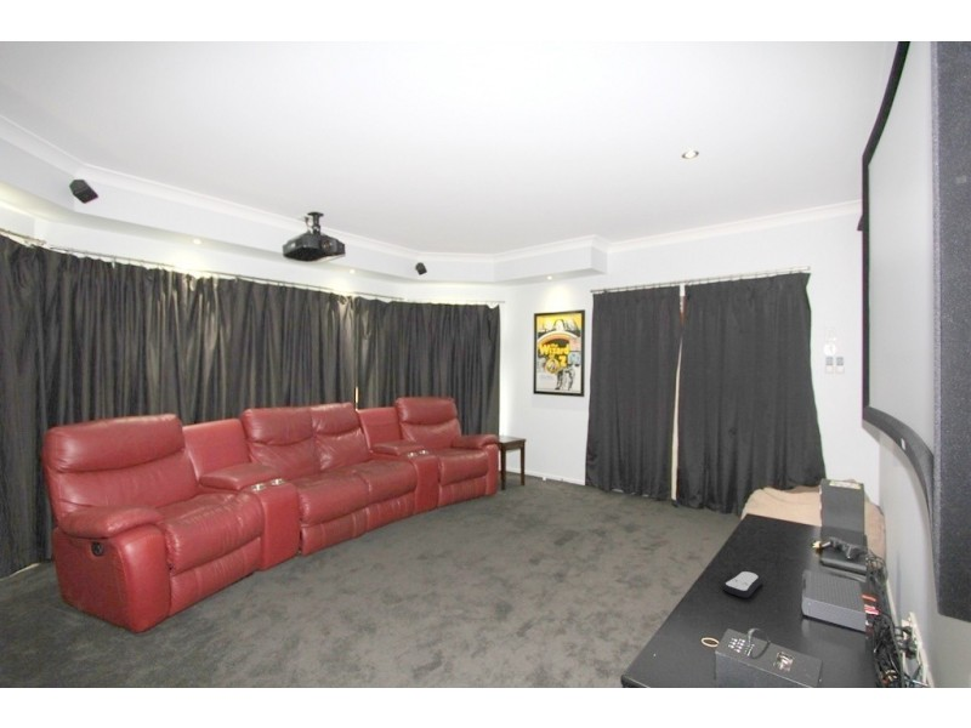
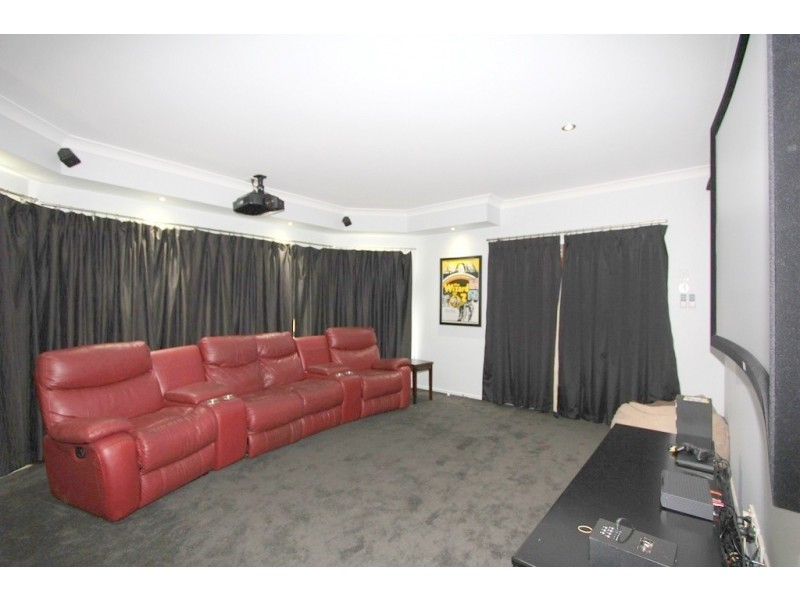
- remote control [721,570,763,598]
